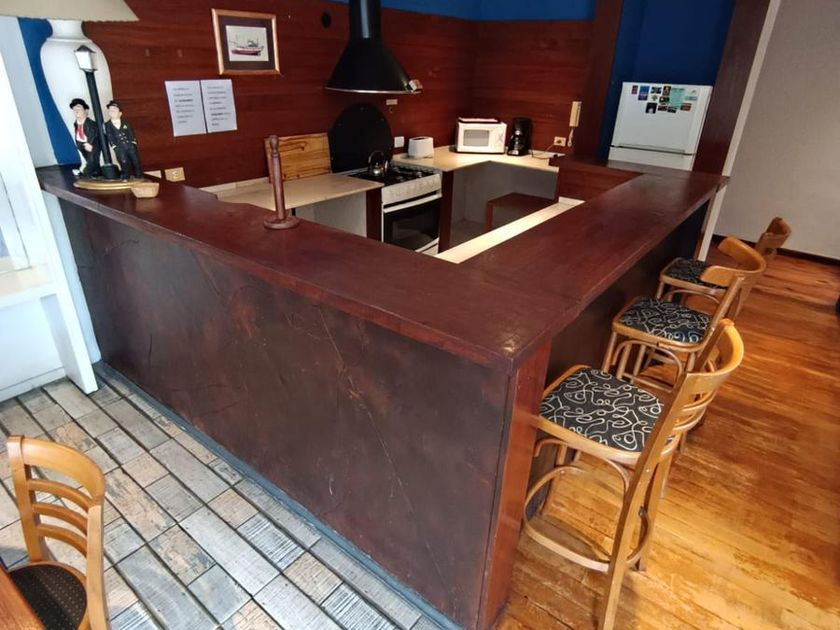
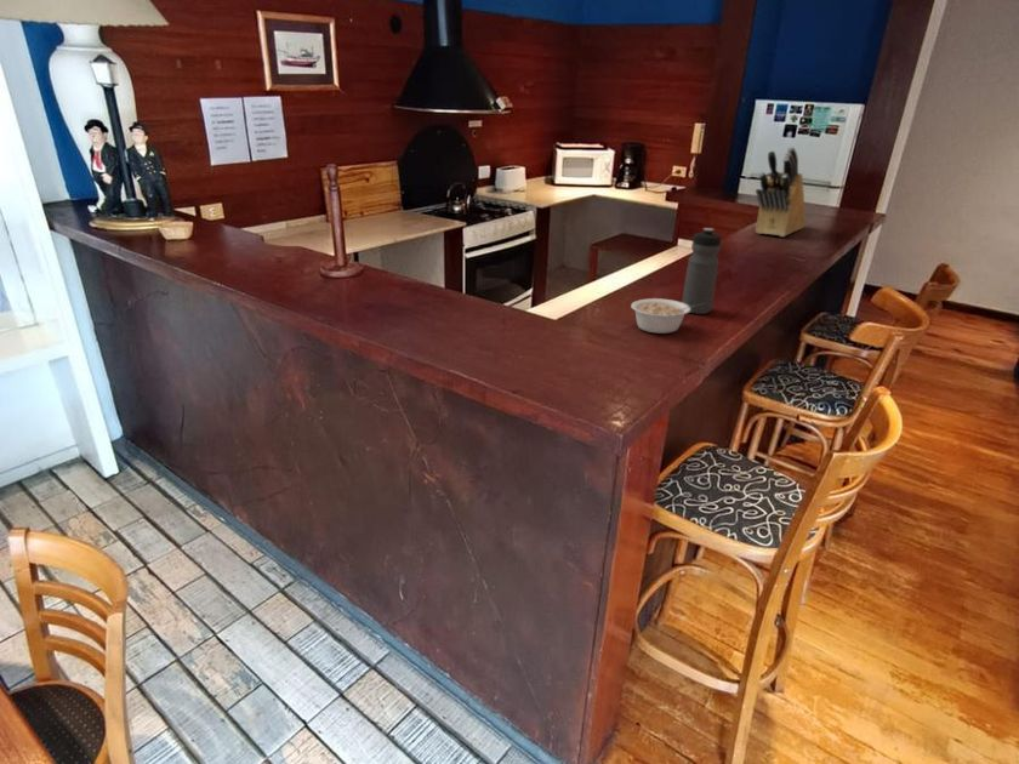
+ water bottle [681,227,723,315]
+ knife block [755,146,807,238]
+ legume [630,297,704,335]
